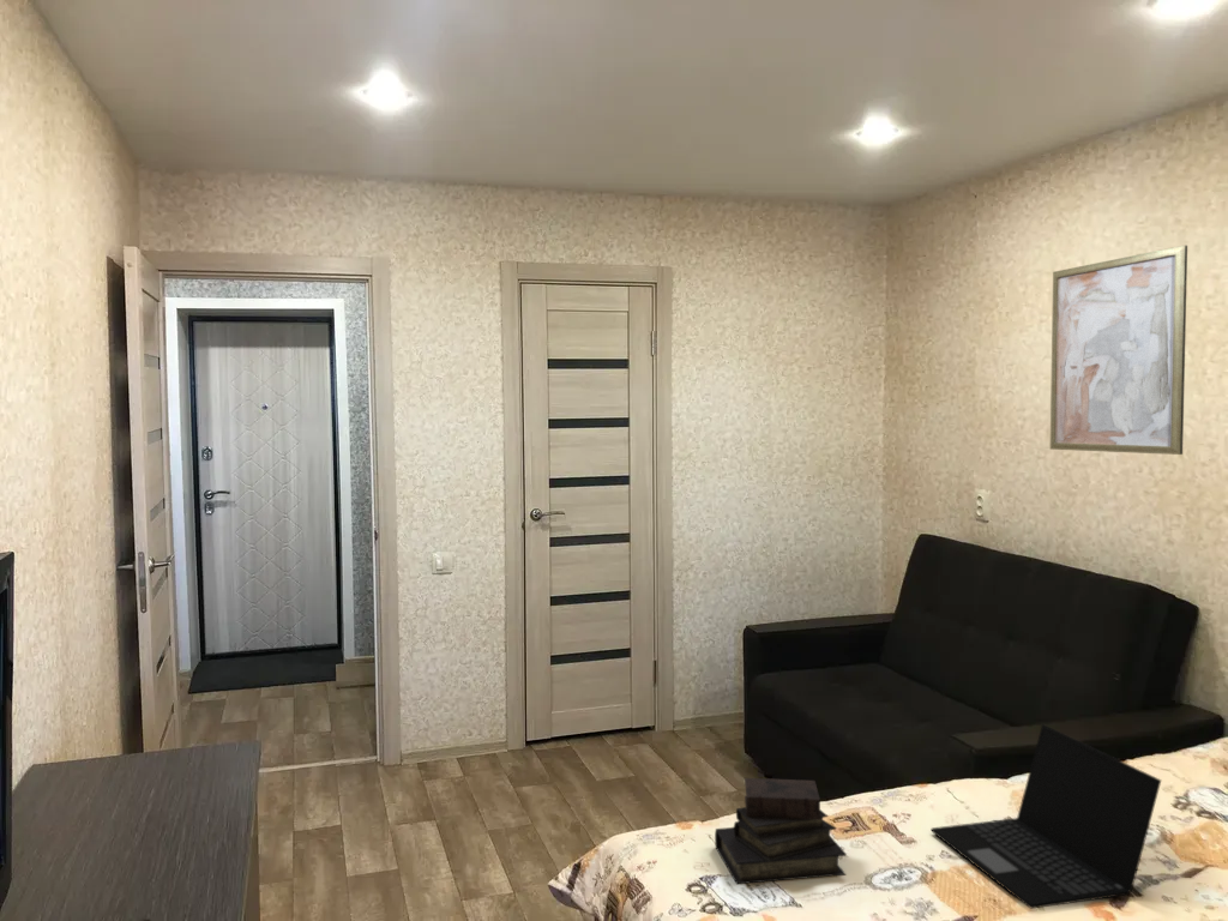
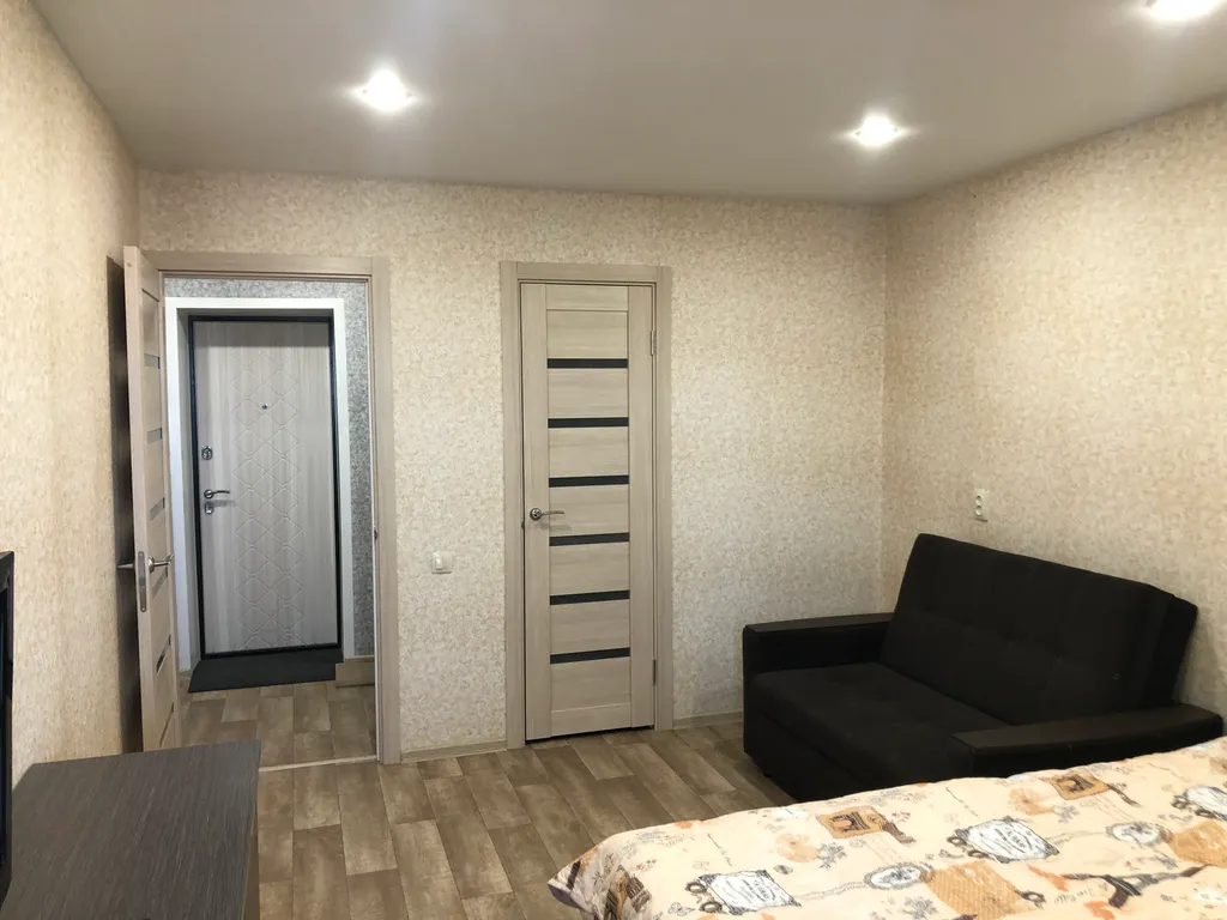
- wall art [1049,245,1188,456]
- laptop [931,723,1162,910]
- diary [714,777,847,885]
